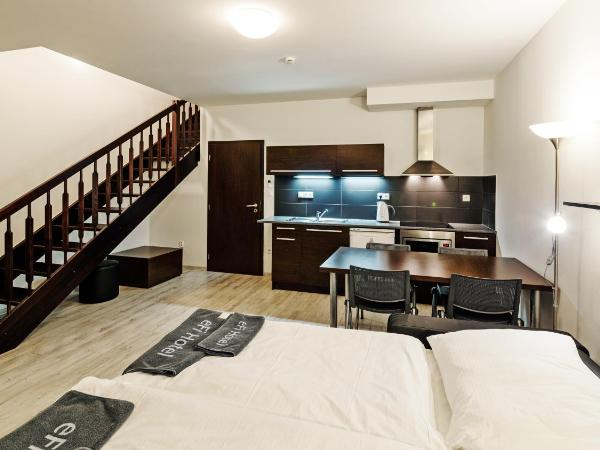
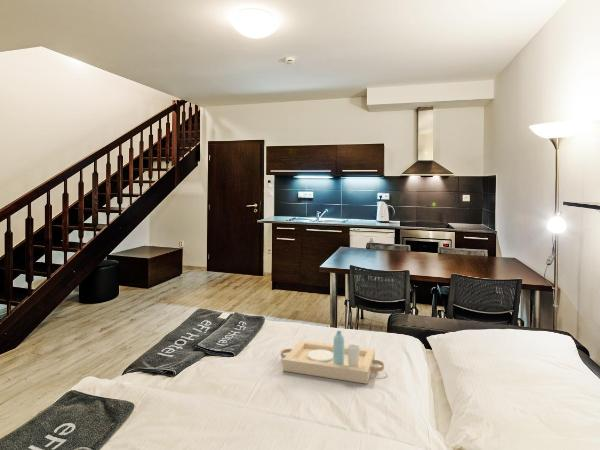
+ serving tray [280,330,385,385]
